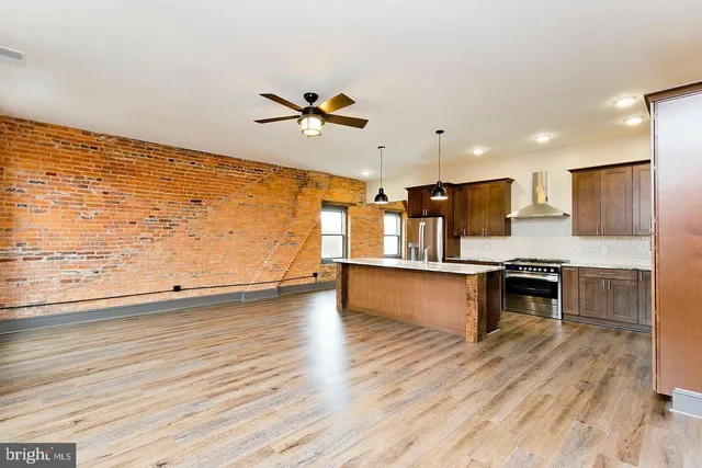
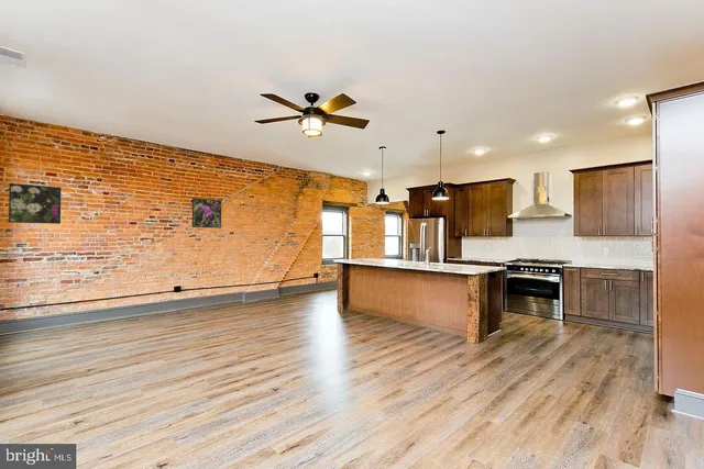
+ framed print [8,182,62,225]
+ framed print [191,197,222,230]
